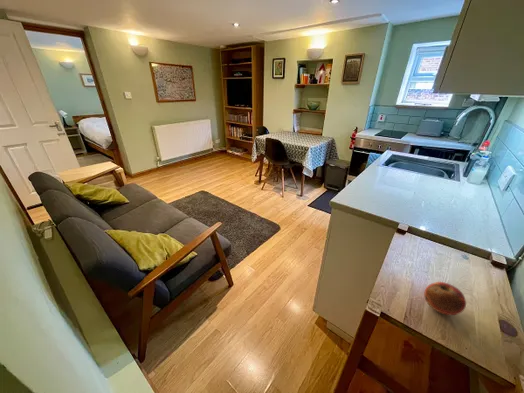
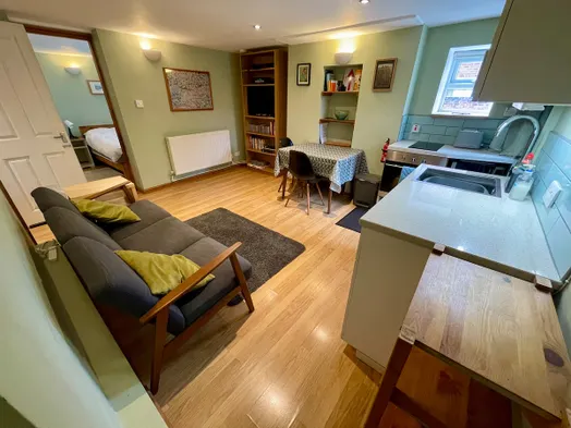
- fruit [423,281,467,316]
